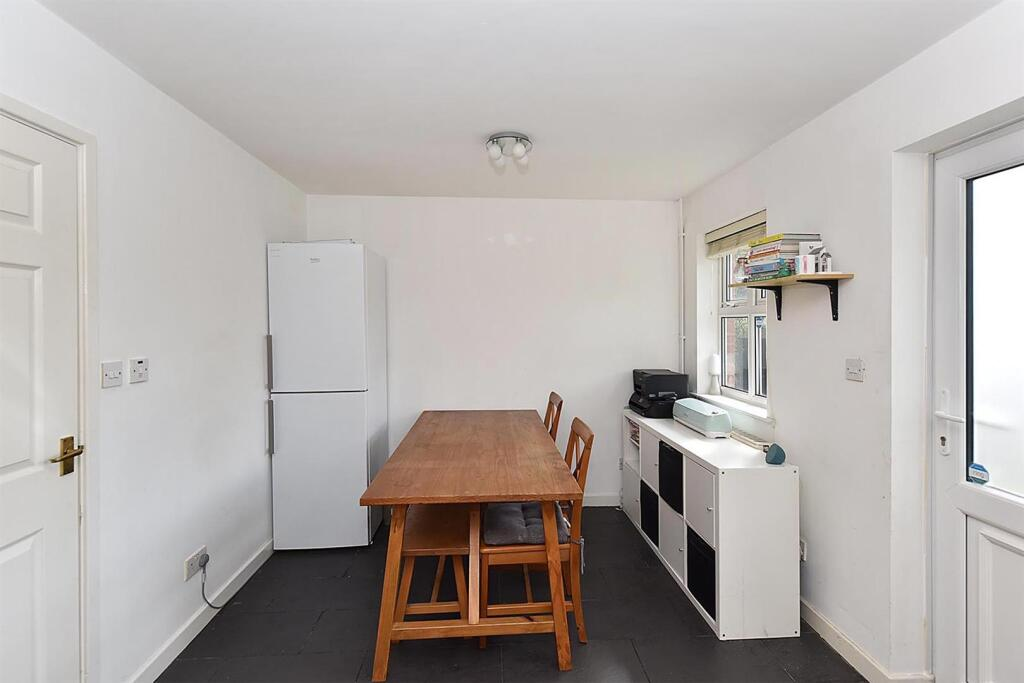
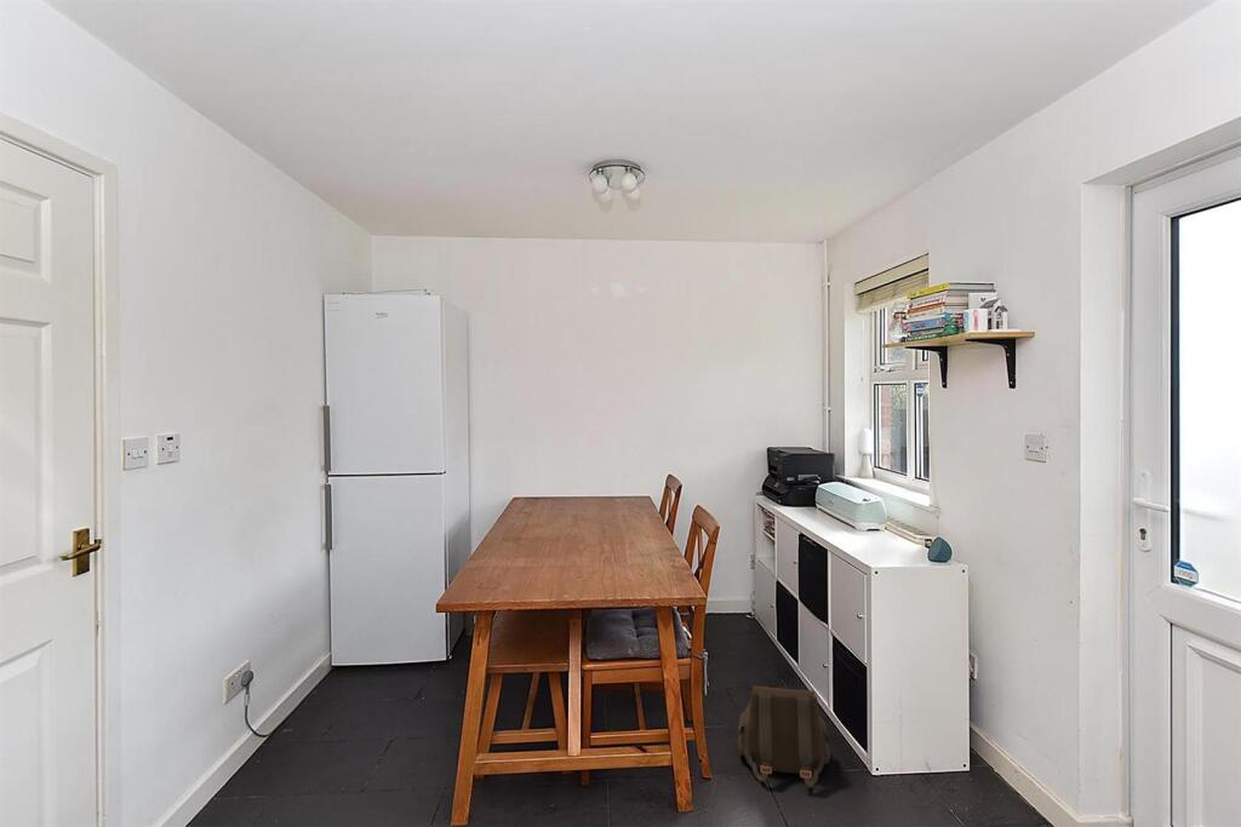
+ satchel [737,685,831,788]
